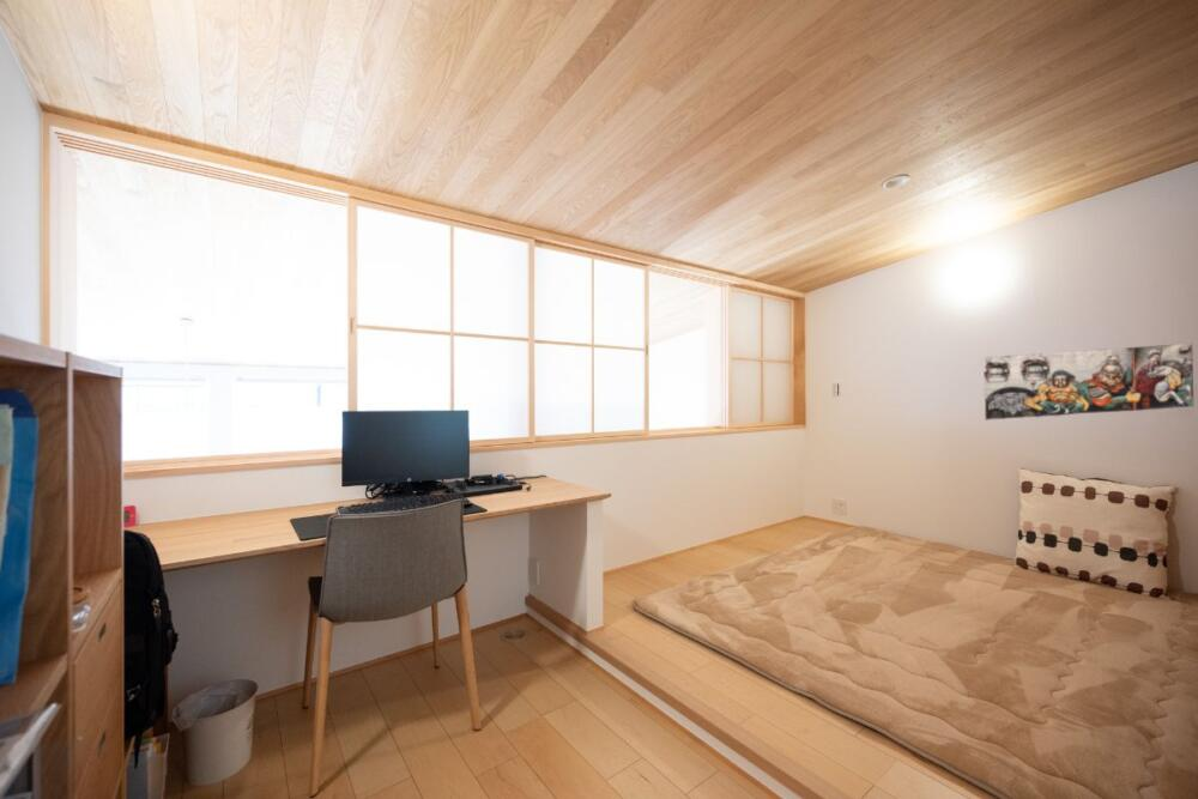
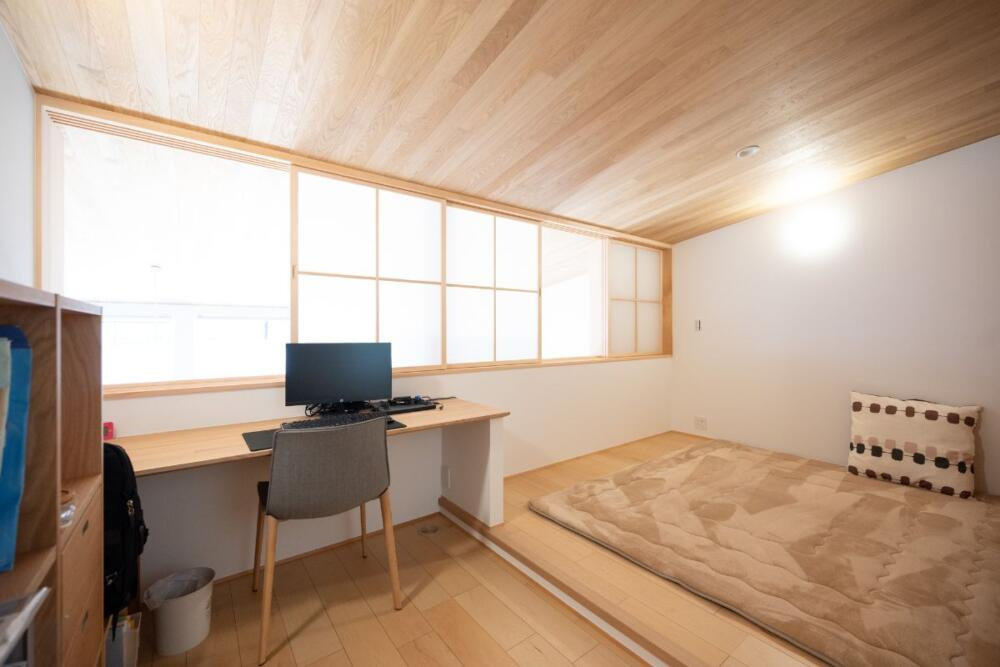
- wall mural [982,343,1194,422]
